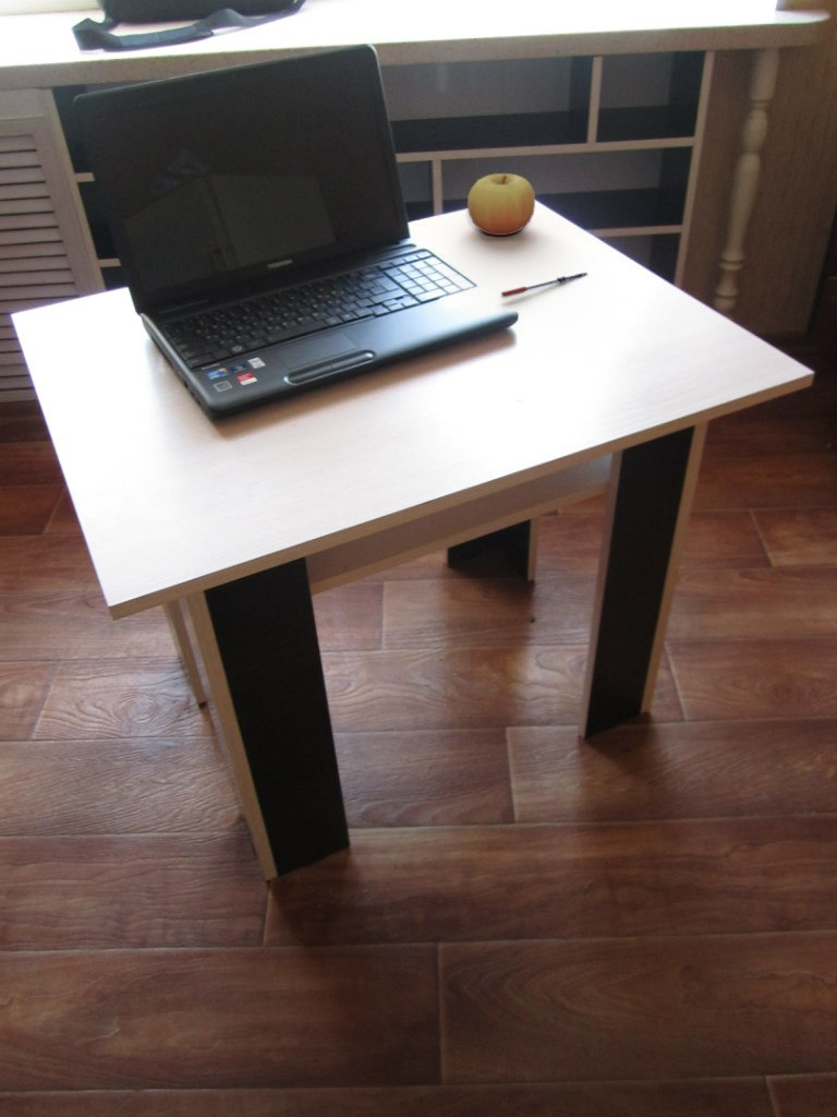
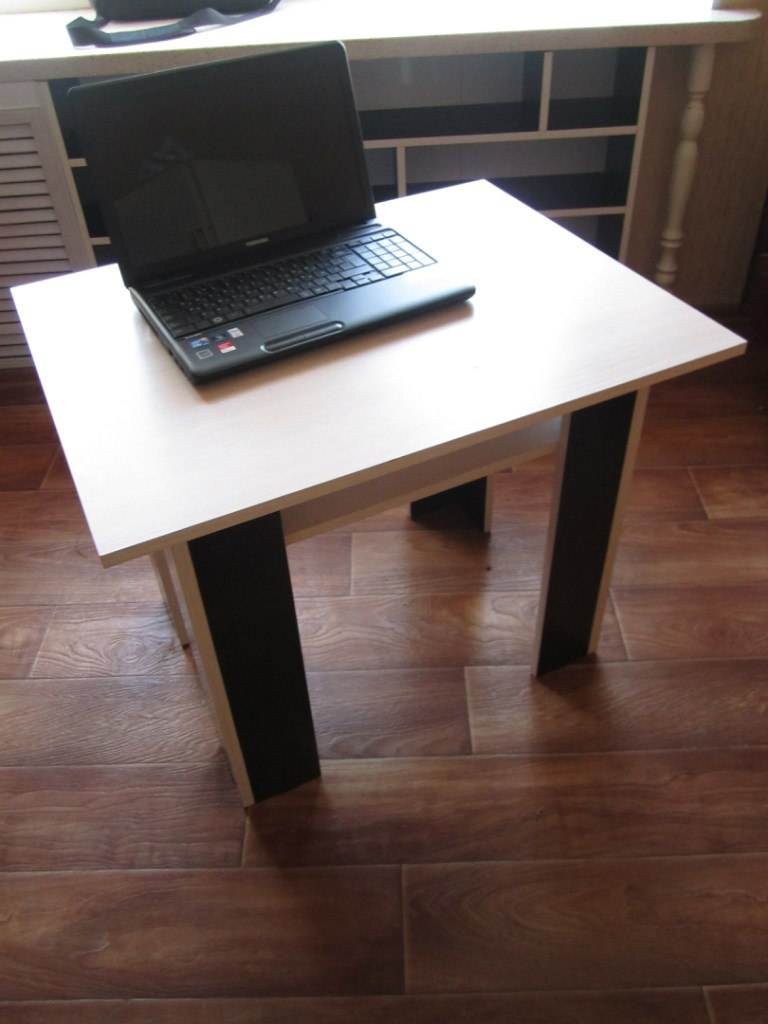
- pen [500,272,589,298]
- apple [466,172,536,237]
